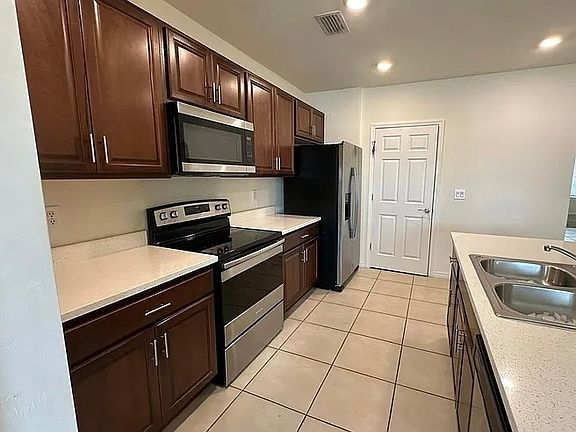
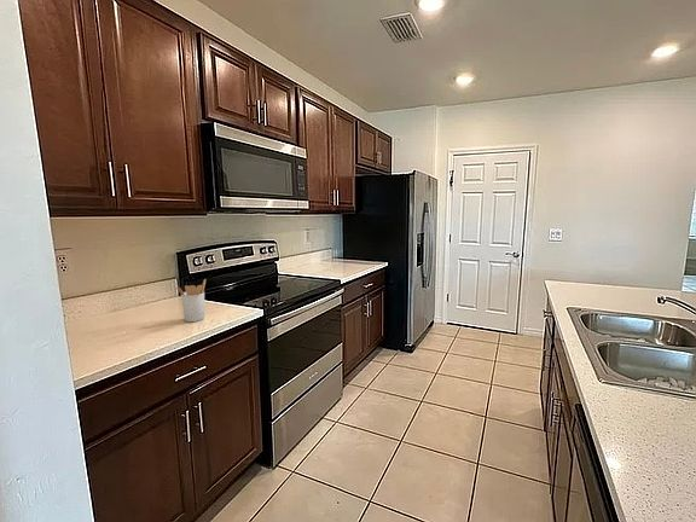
+ utensil holder [175,278,207,323]
